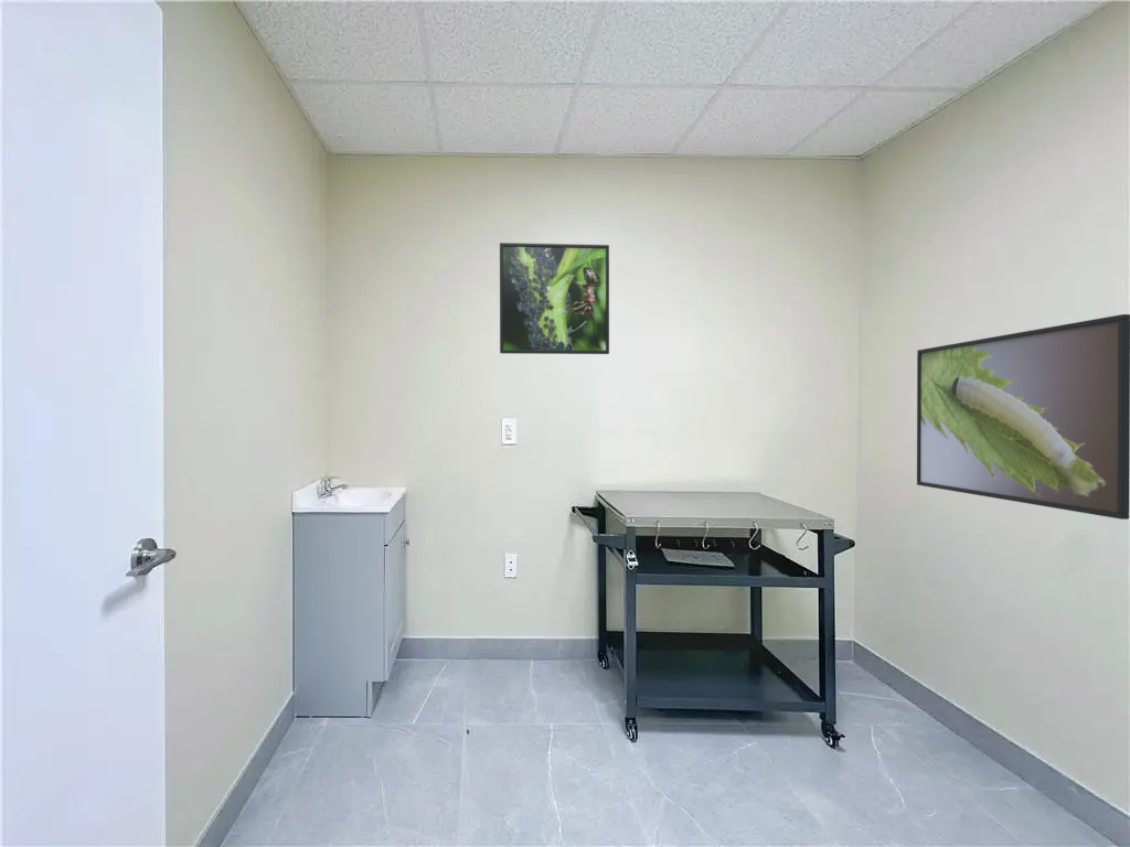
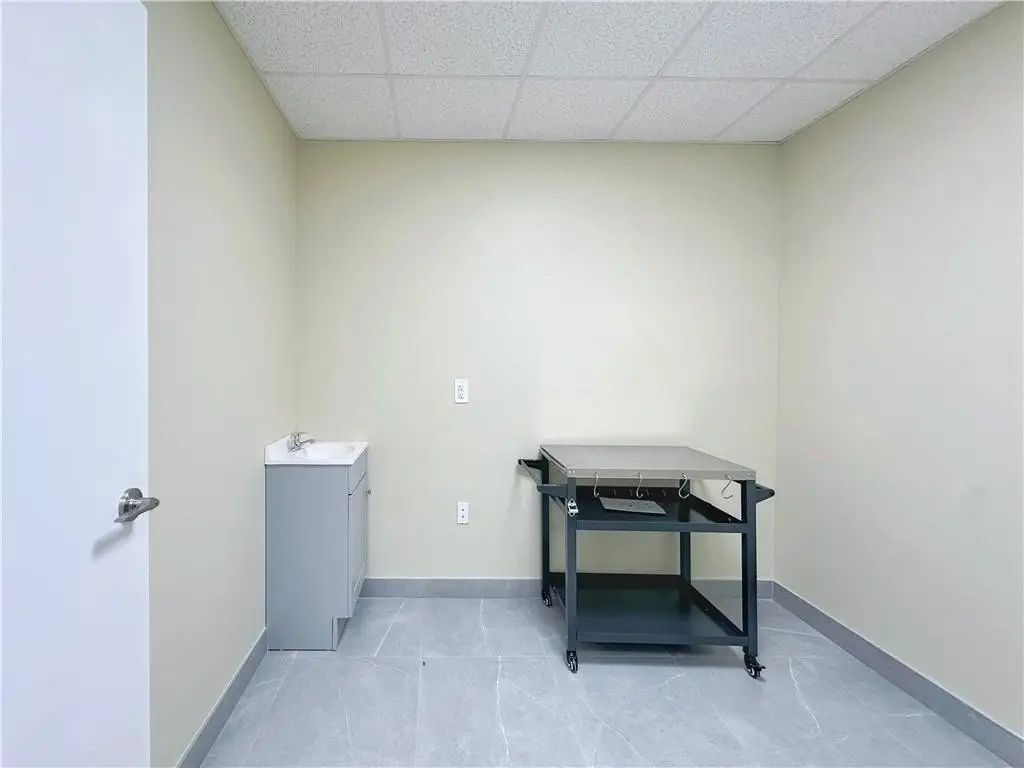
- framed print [499,242,610,355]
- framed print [916,313,1130,521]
